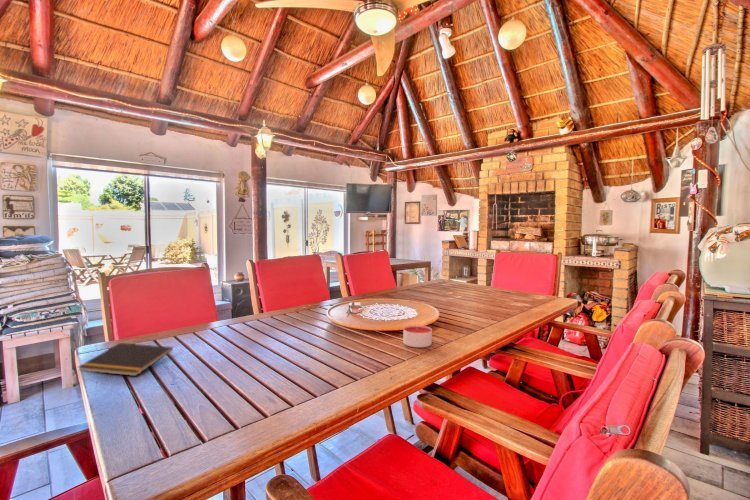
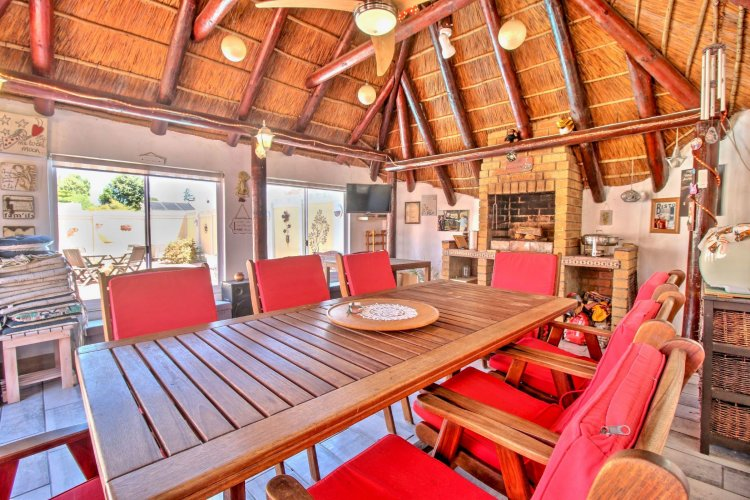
- candle [402,324,433,348]
- notepad [77,342,174,377]
